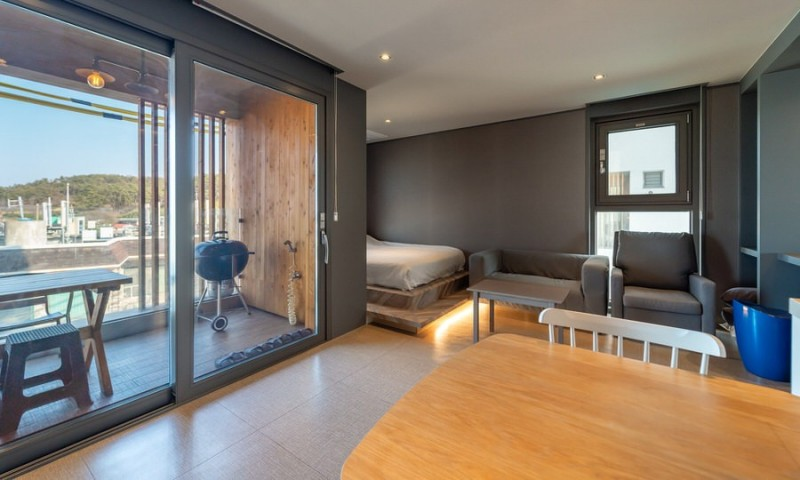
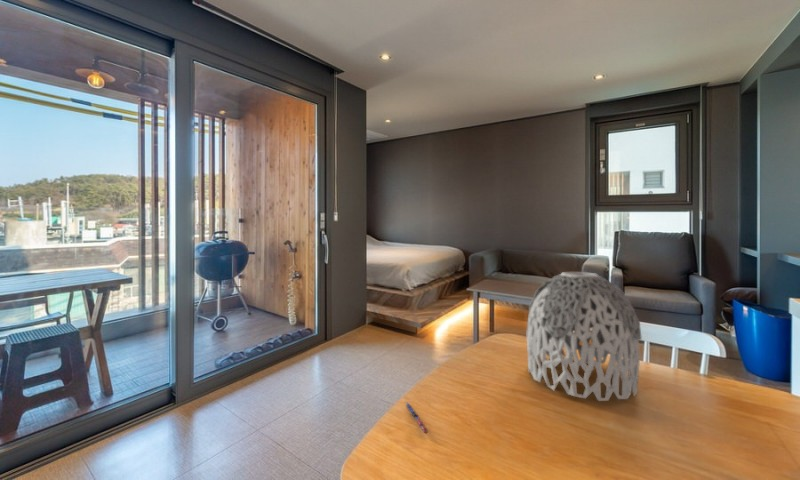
+ pen [405,401,430,435]
+ vase [525,271,643,402]
